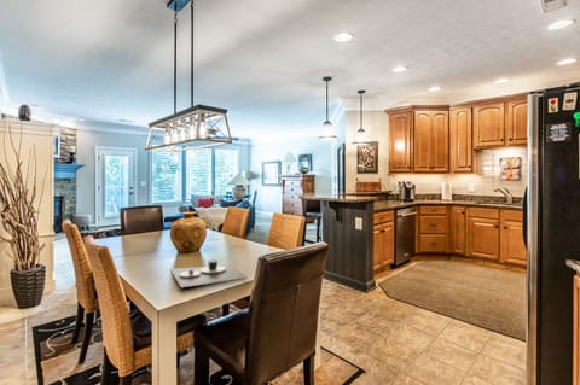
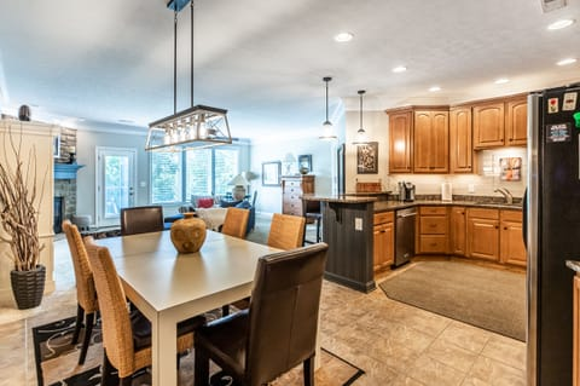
- place mat [169,259,249,290]
